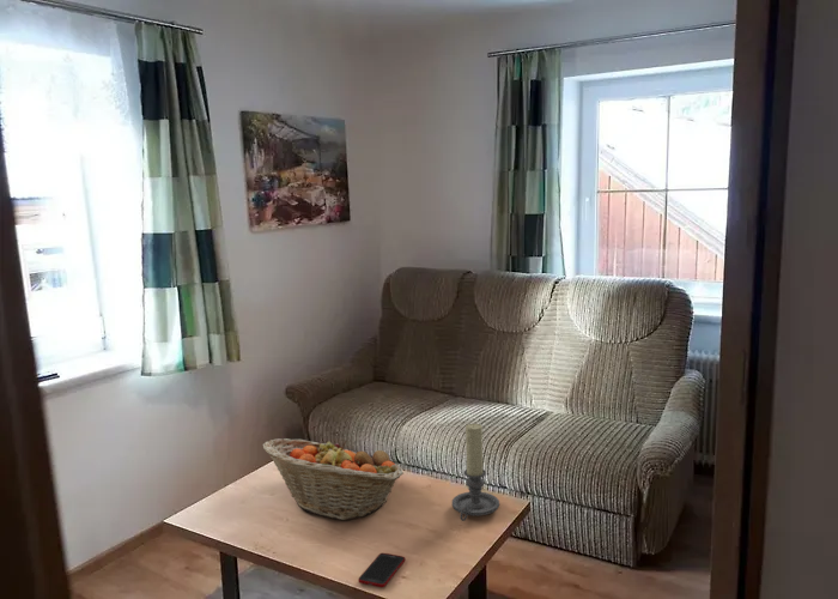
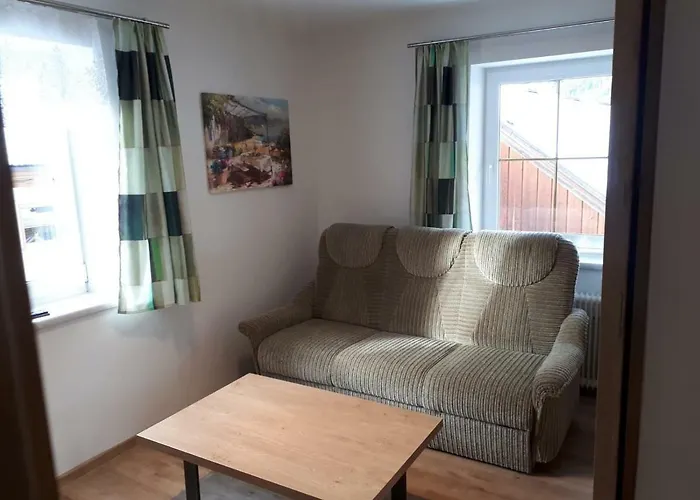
- fruit basket [262,437,405,521]
- candle holder [451,423,500,522]
- cell phone [357,552,406,588]
